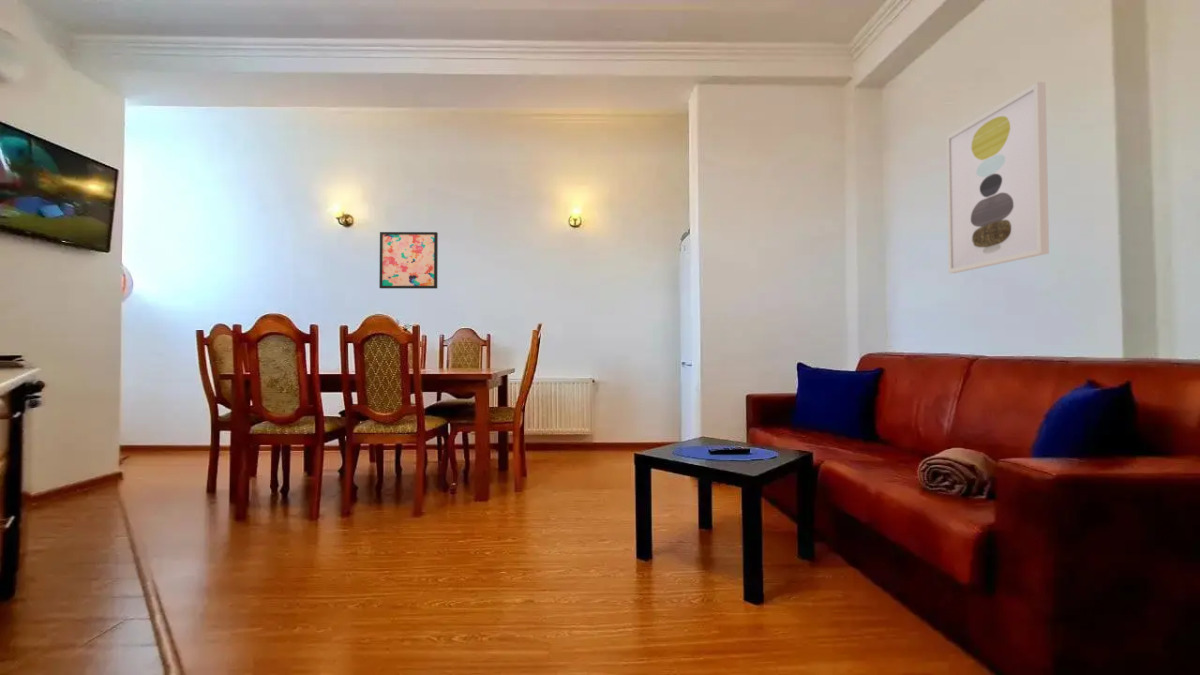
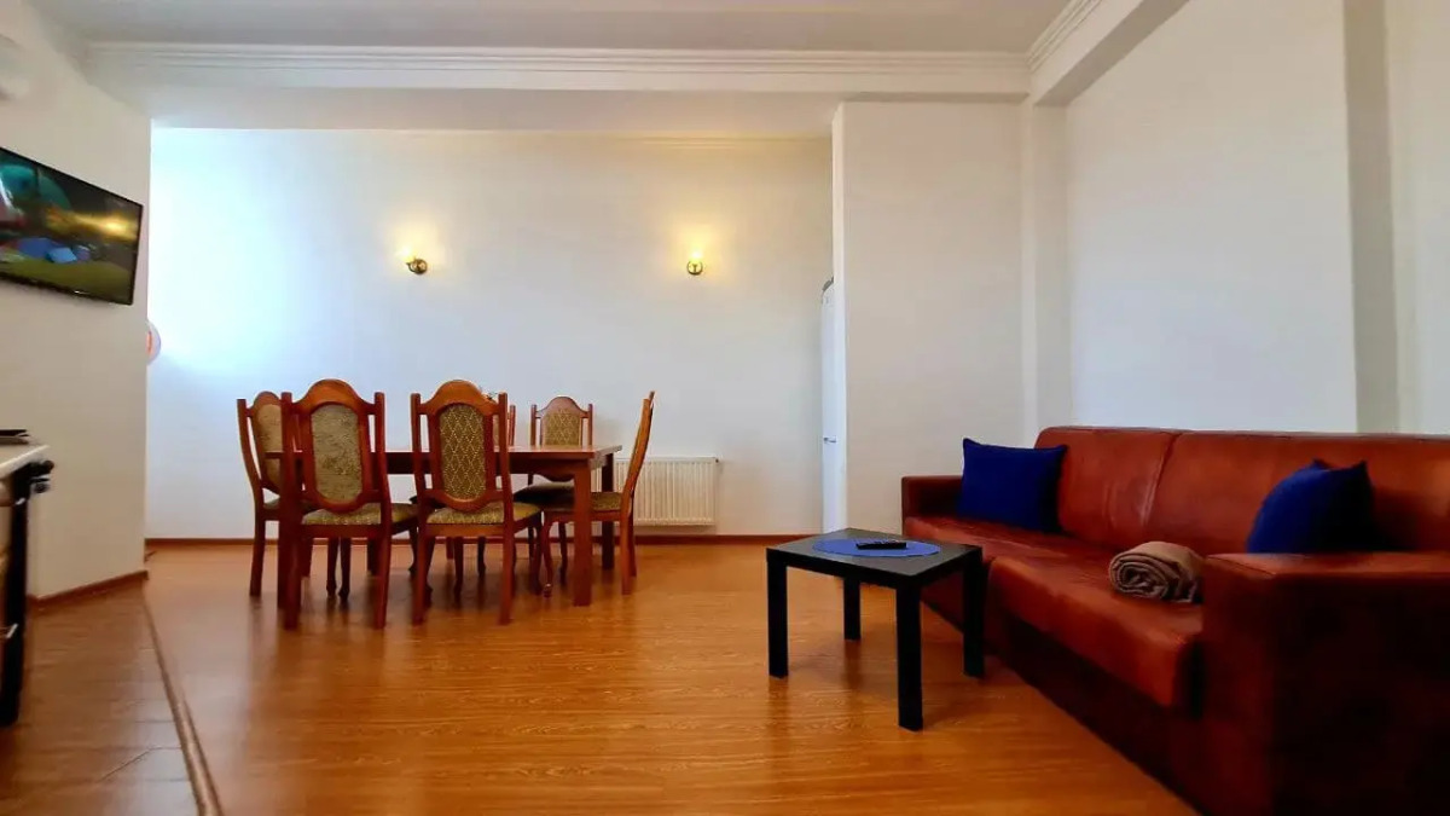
- wall art [945,81,1050,274]
- wall art [378,231,439,290]
